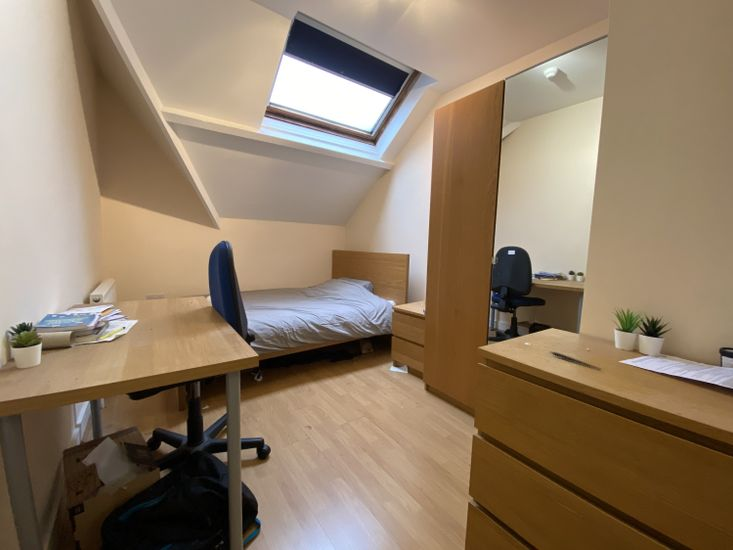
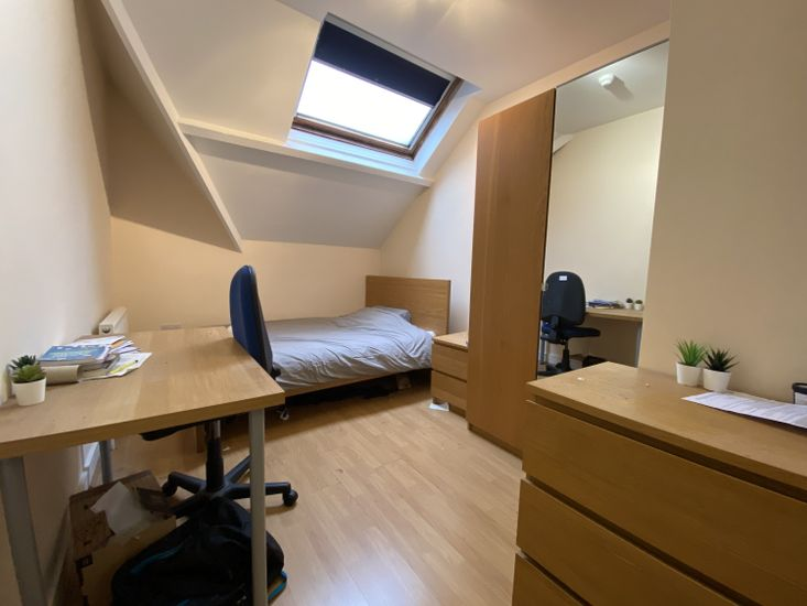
- pen [549,351,602,371]
